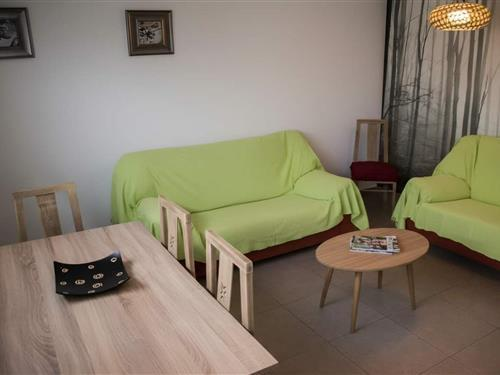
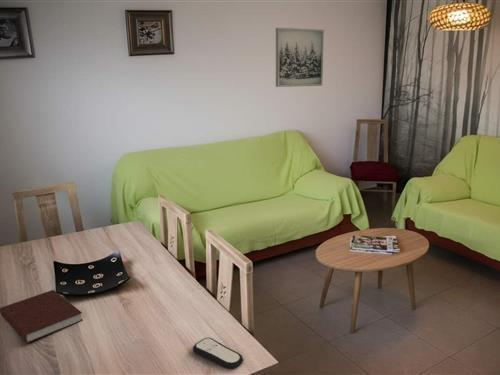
+ remote control [192,337,244,370]
+ notebook [0,289,84,344]
+ wall art [275,27,325,88]
